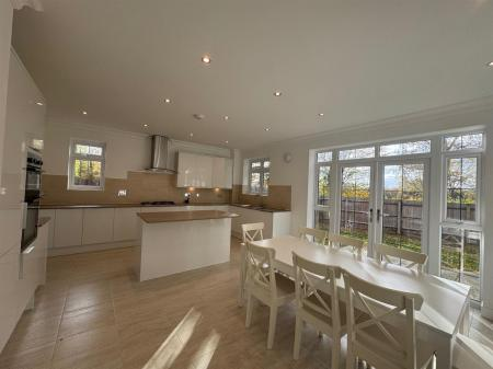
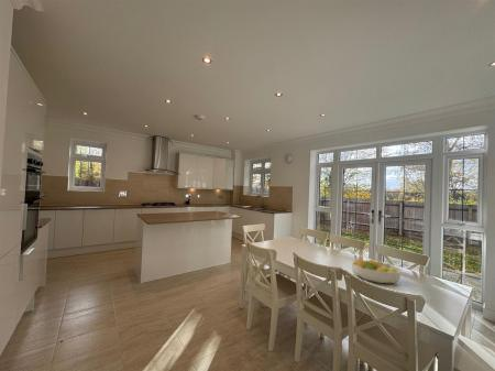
+ fruit bowl [351,258,403,284]
